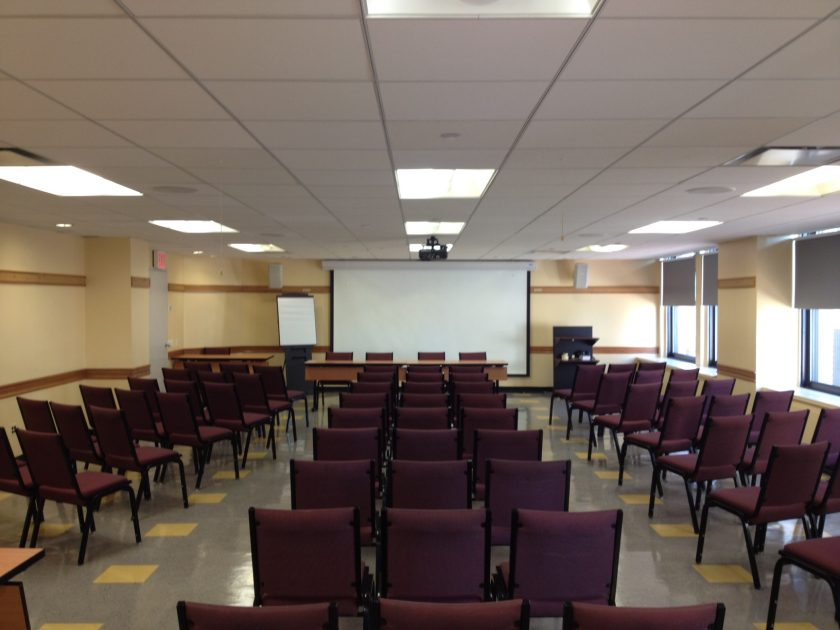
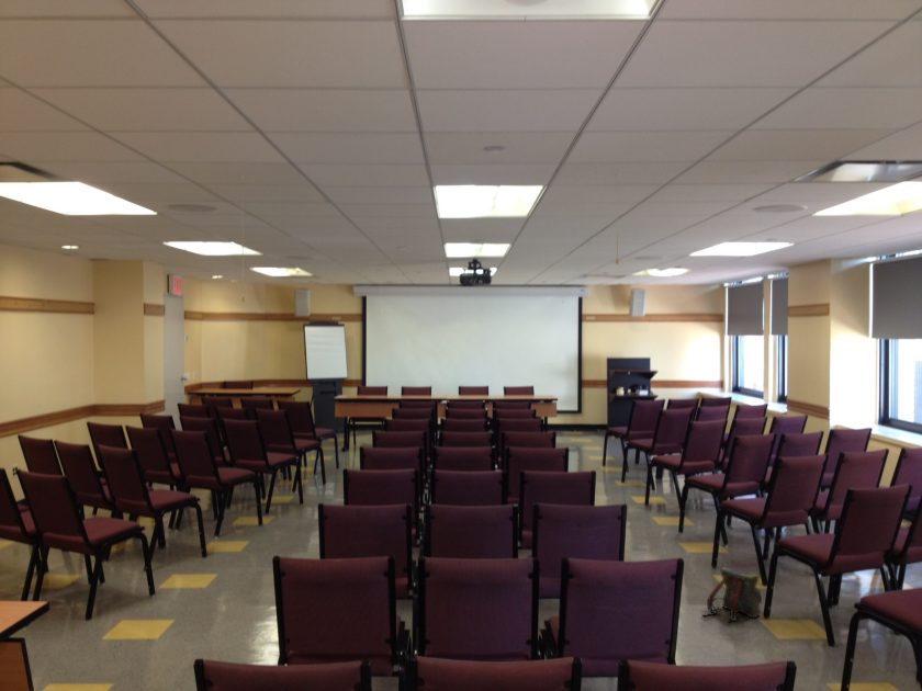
+ backpack [701,566,763,624]
